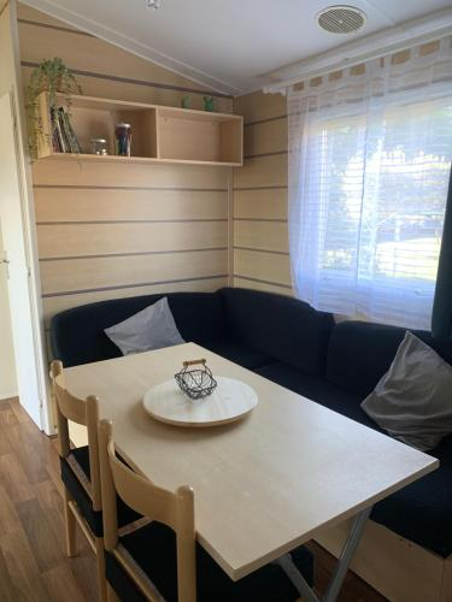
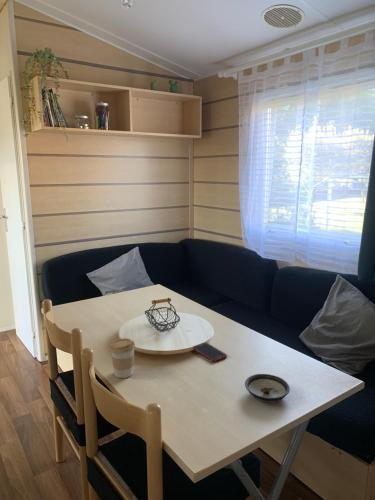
+ saucer [244,373,291,403]
+ cell phone [192,342,228,363]
+ coffee cup [109,337,136,379]
